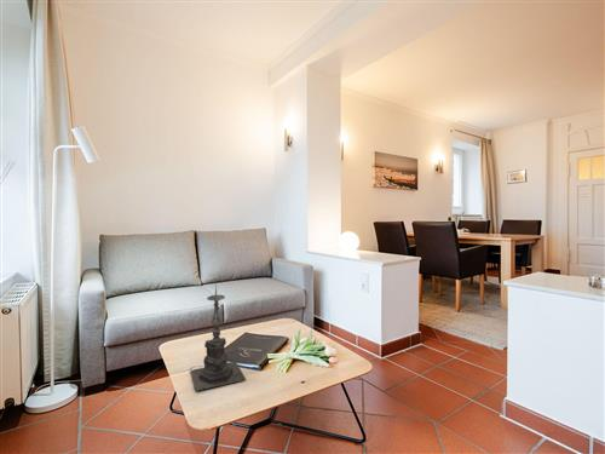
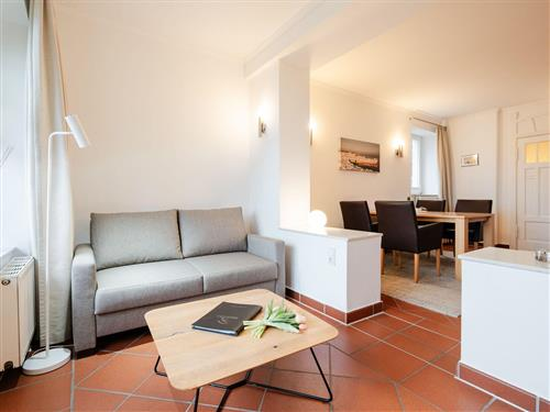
- candle holder [189,282,247,392]
